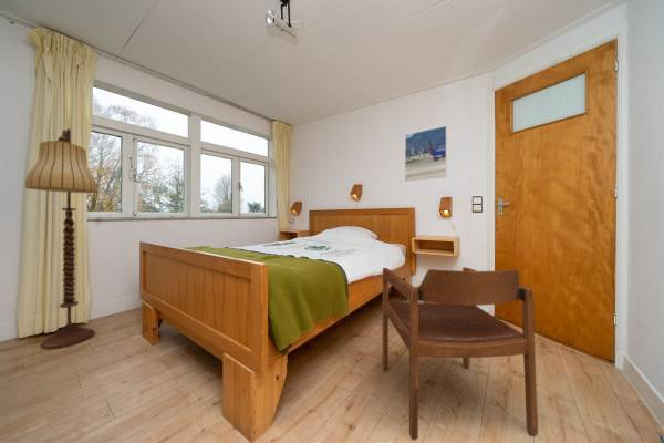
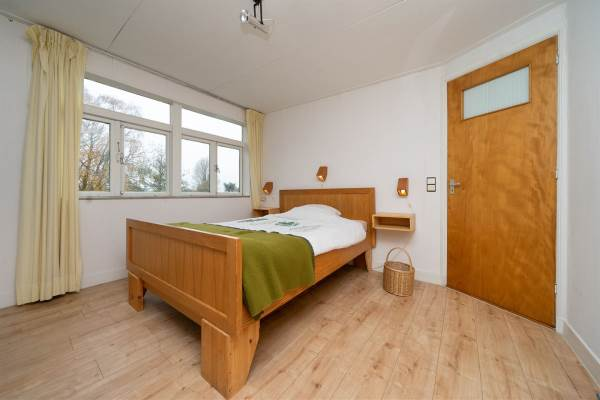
- floor lamp [24,127,98,350]
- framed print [404,125,448,183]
- armchair [382,266,539,441]
